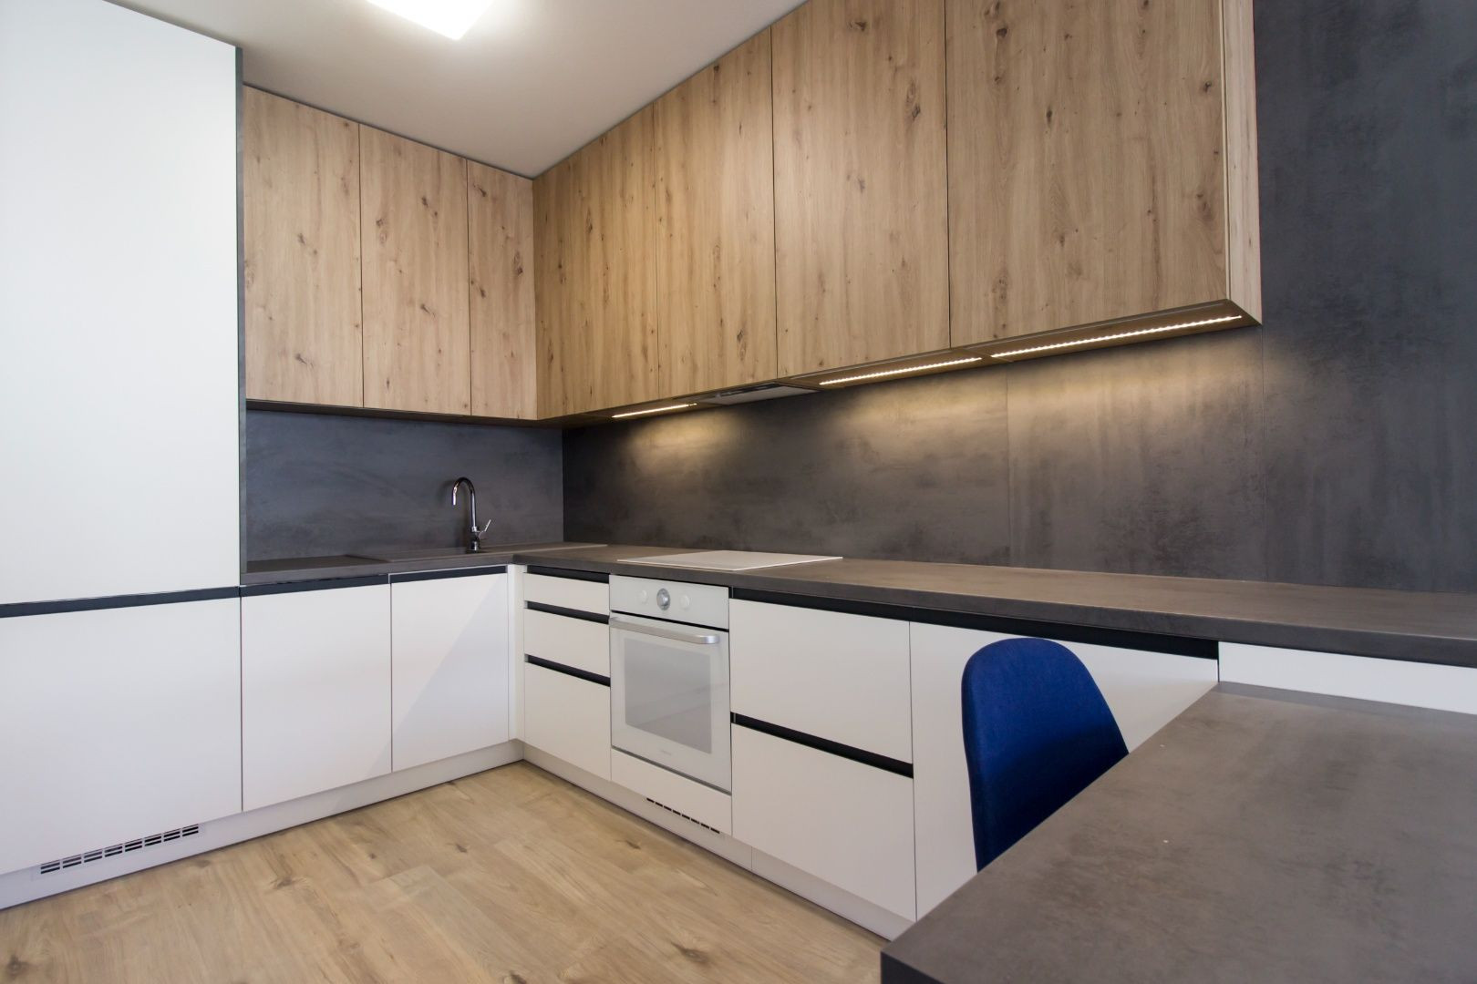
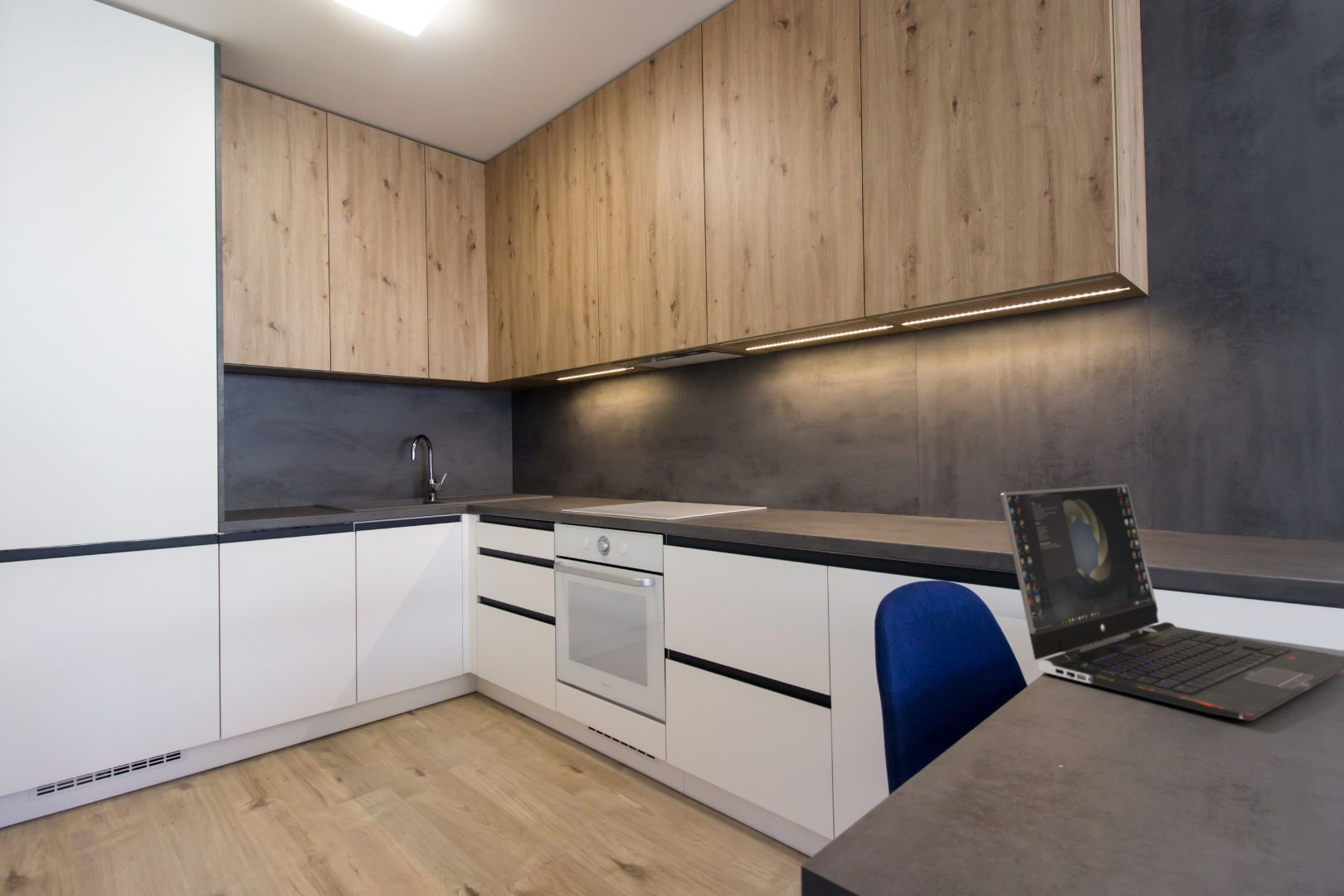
+ laptop computer [1000,484,1344,722]
